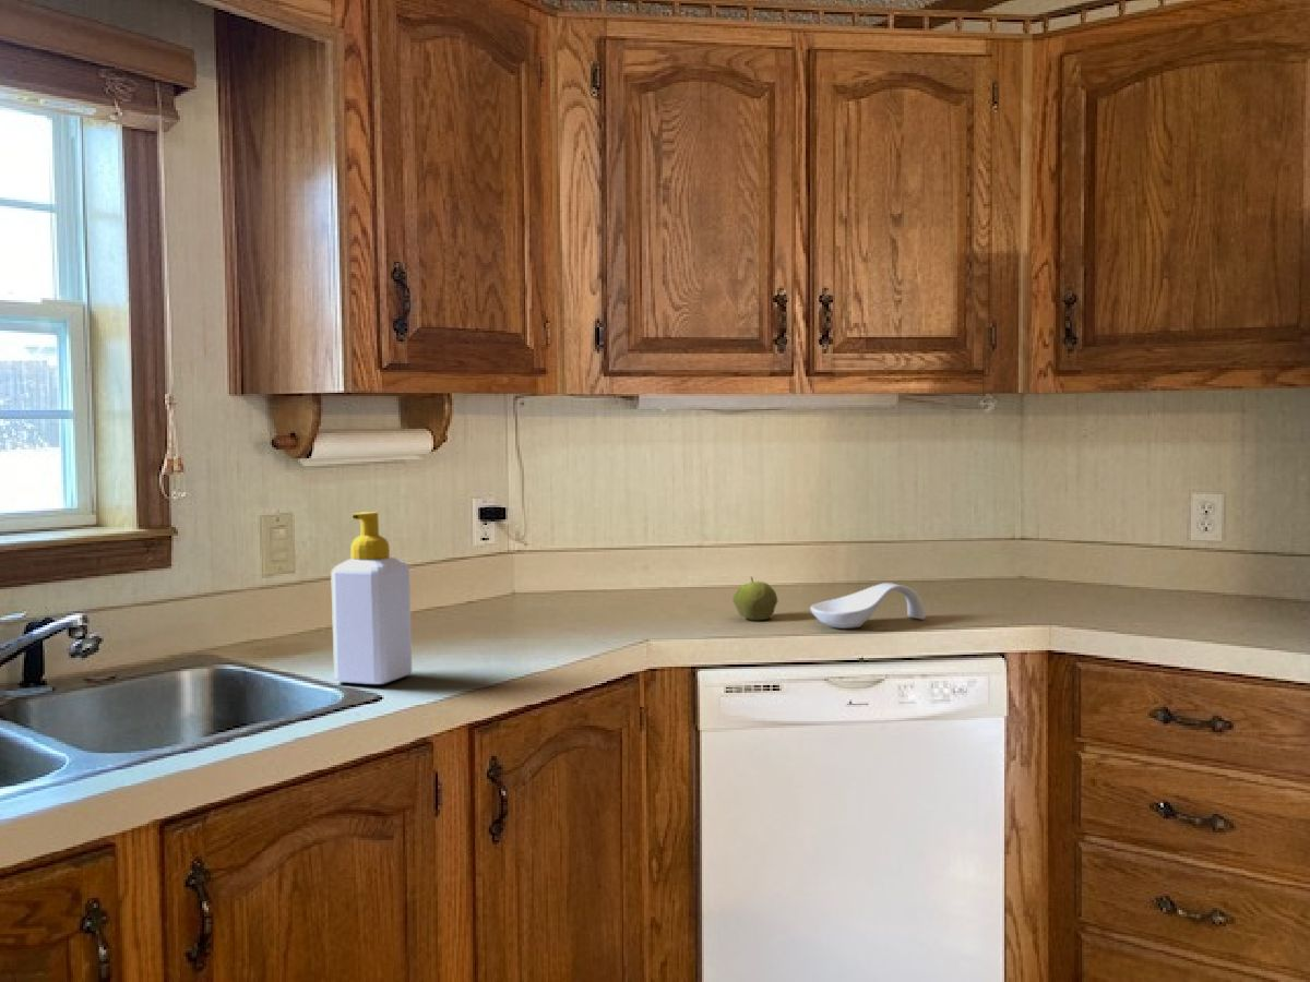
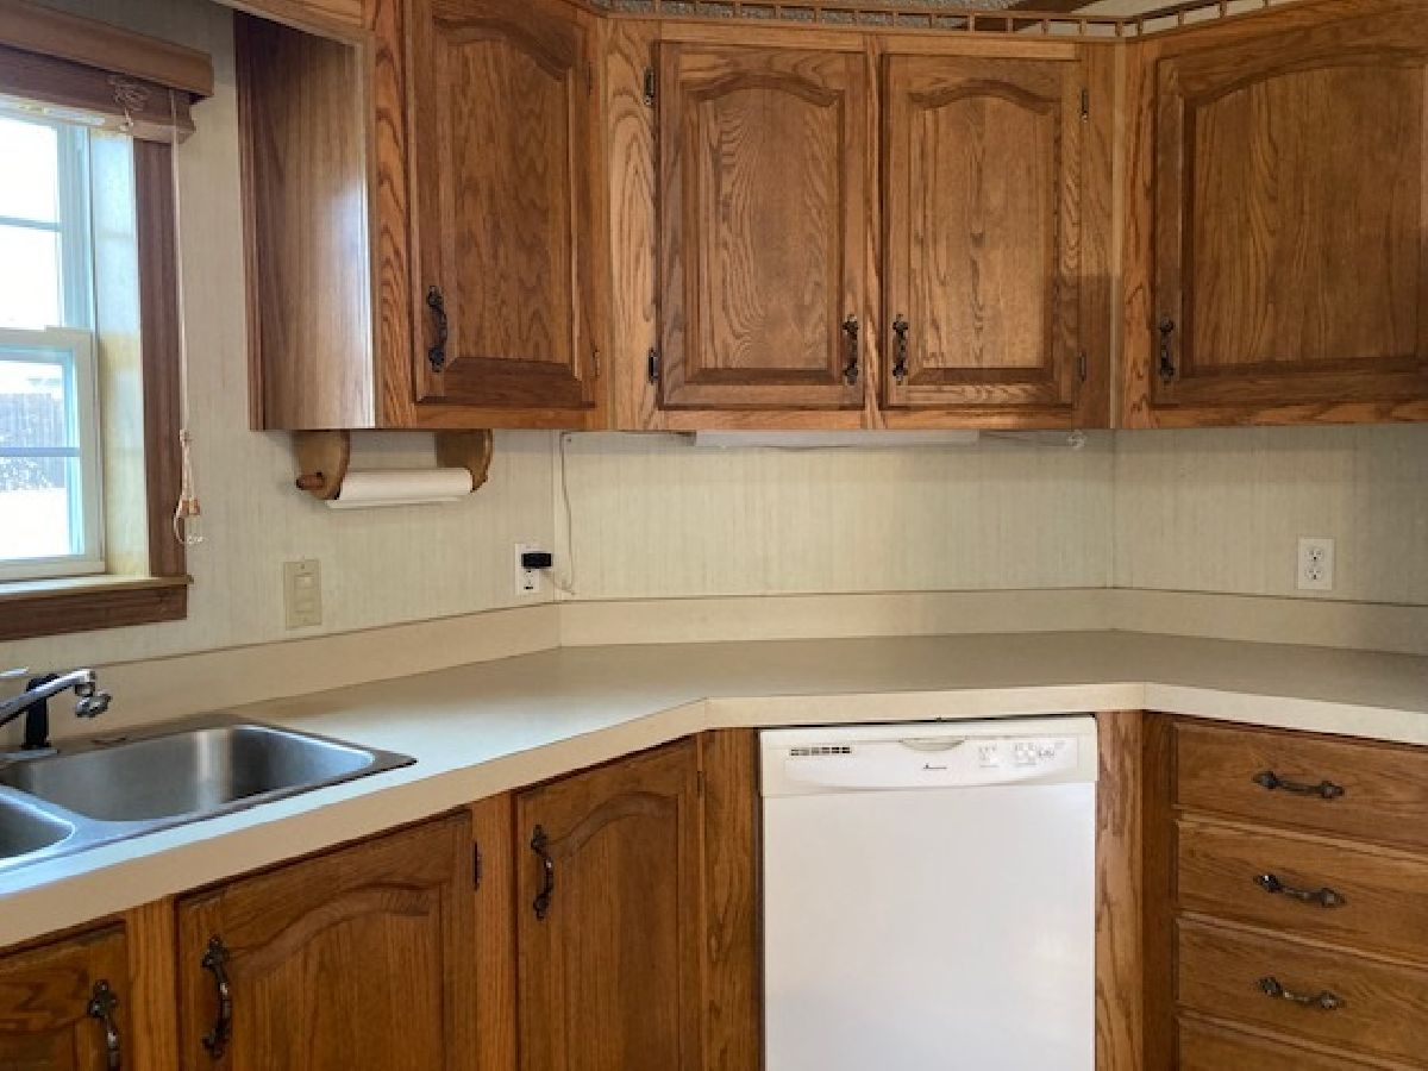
- apple [731,576,778,621]
- soap bottle [330,511,413,685]
- spoon rest [809,582,927,630]
